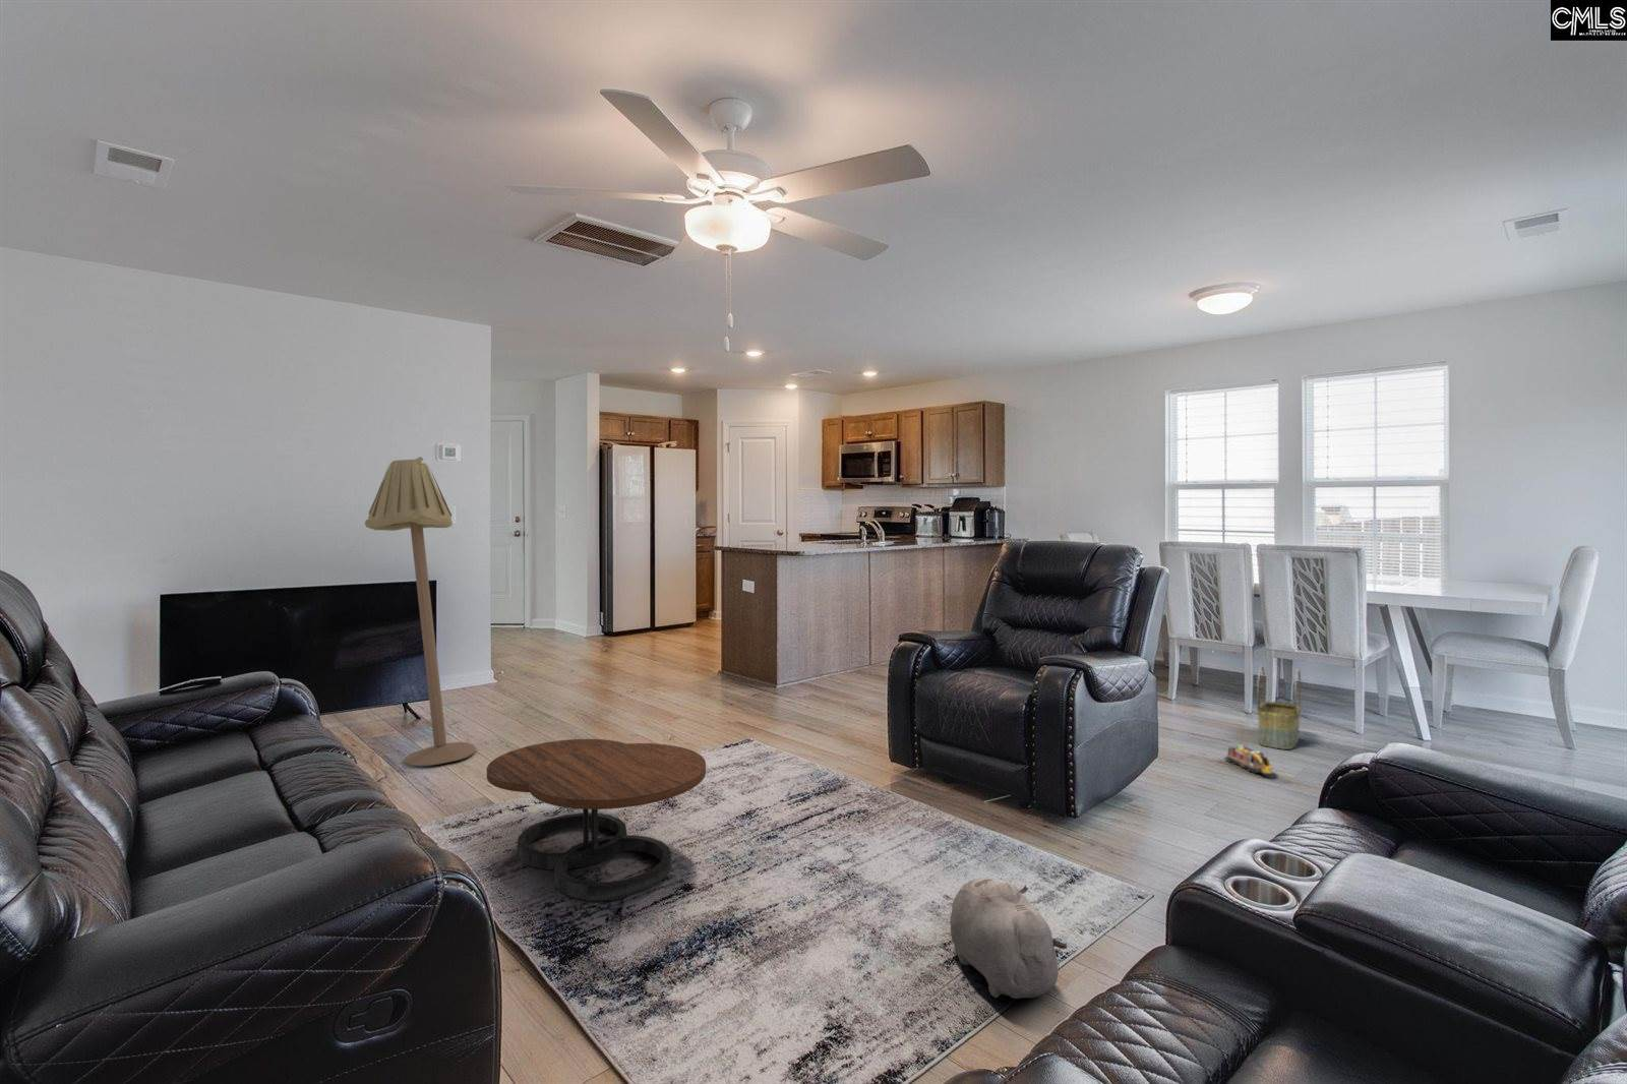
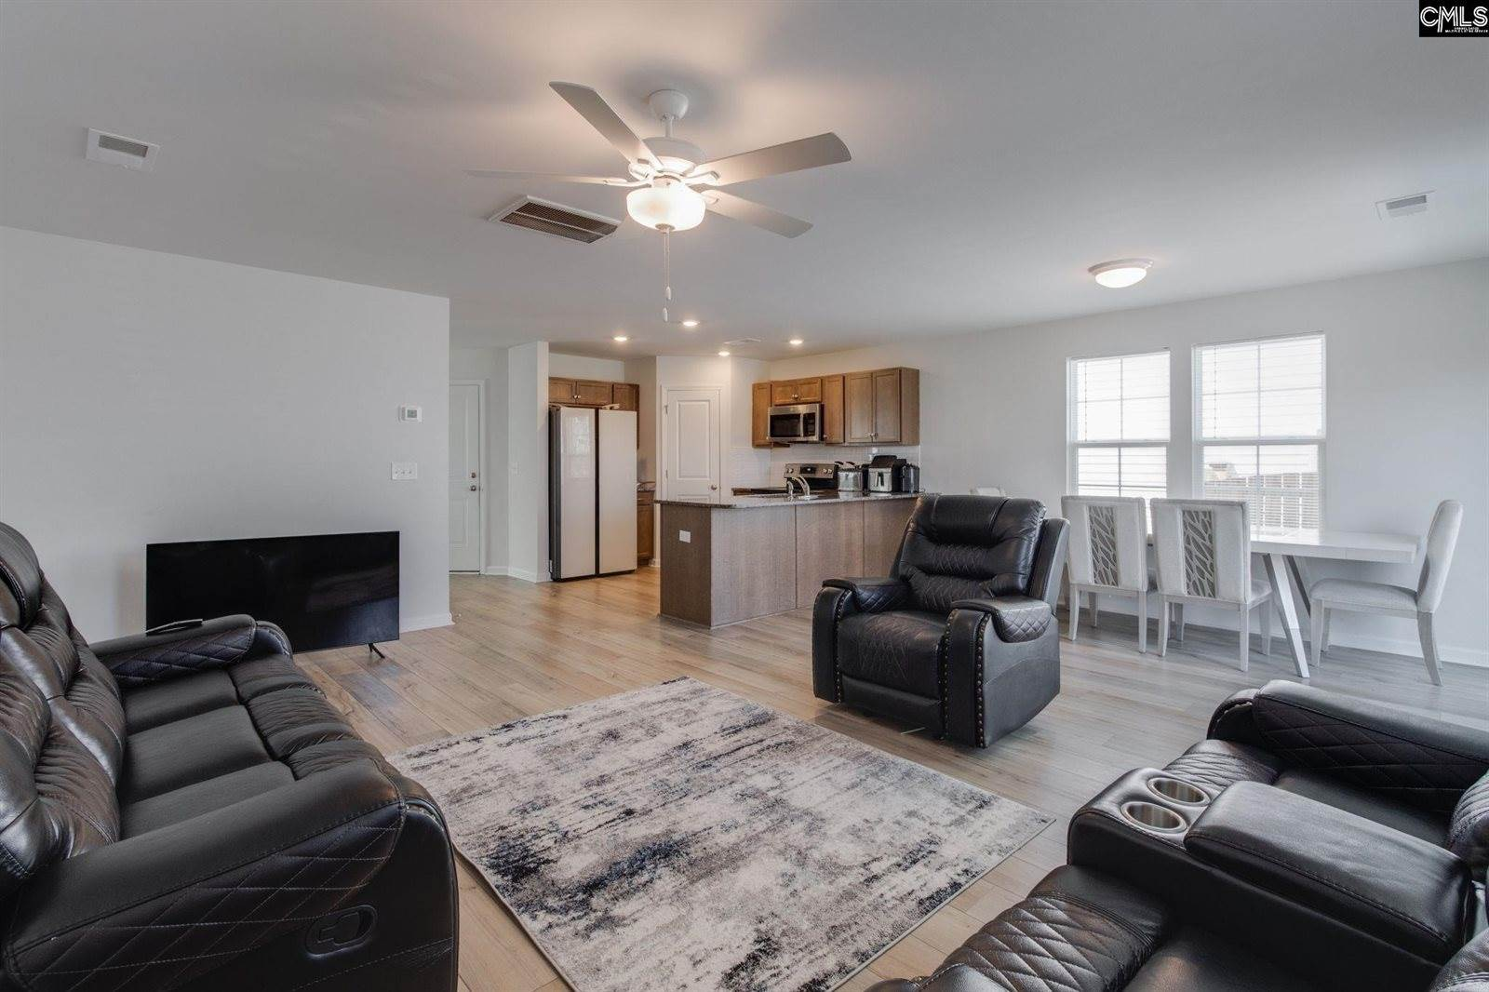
- coffee table [486,738,706,901]
- plush toy [948,877,1068,999]
- toy train [1223,744,1274,774]
- floor lamp [364,456,477,767]
- basket [1256,665,1302,750]
